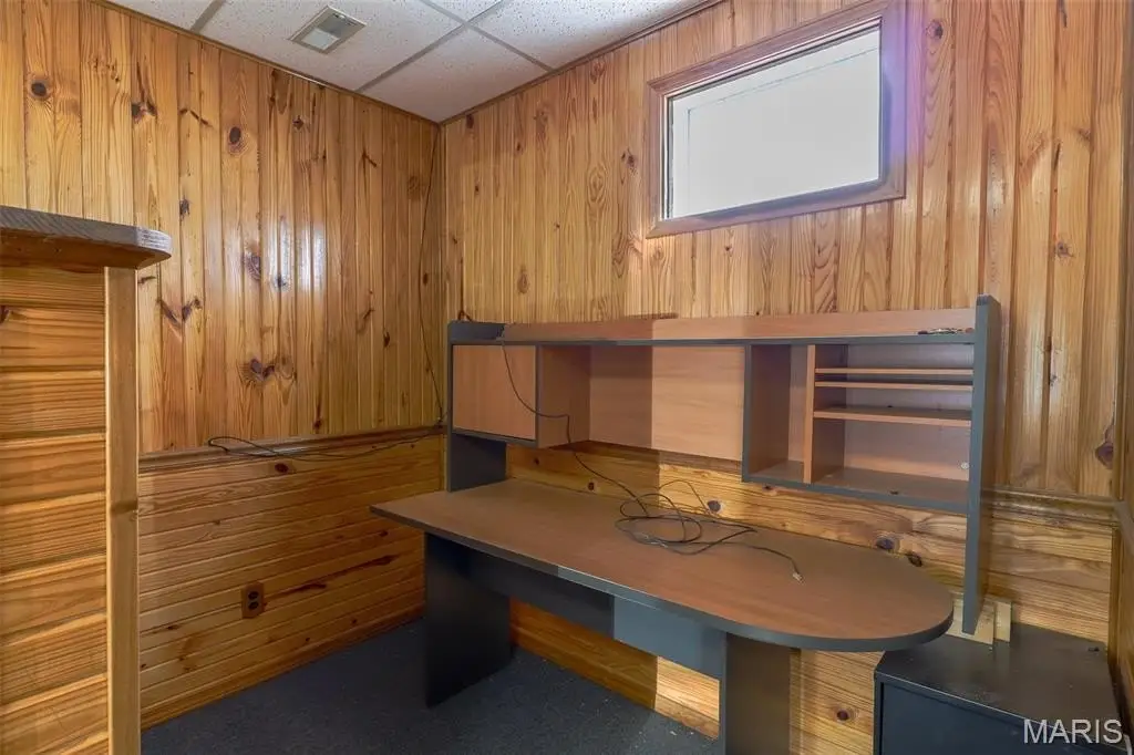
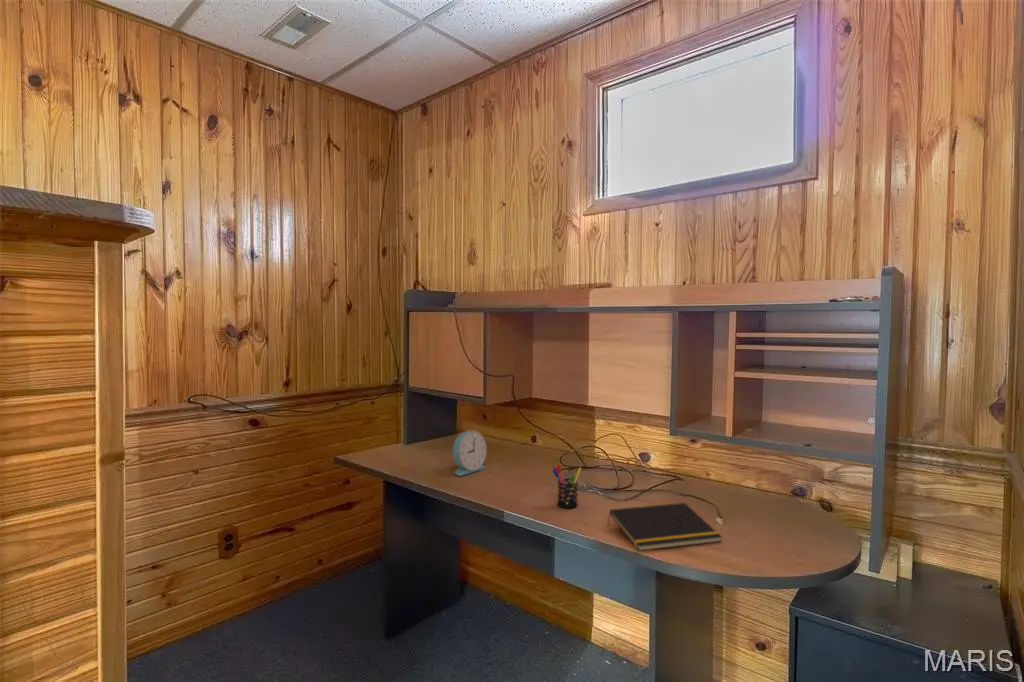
+ alarm clock [451,430,488,477]
+ pen holder [552,464,583,509]
+ notepad [606,502,723,552]
